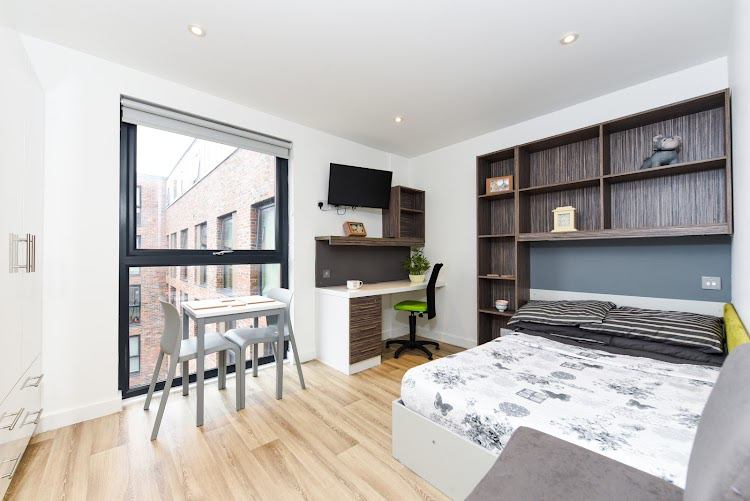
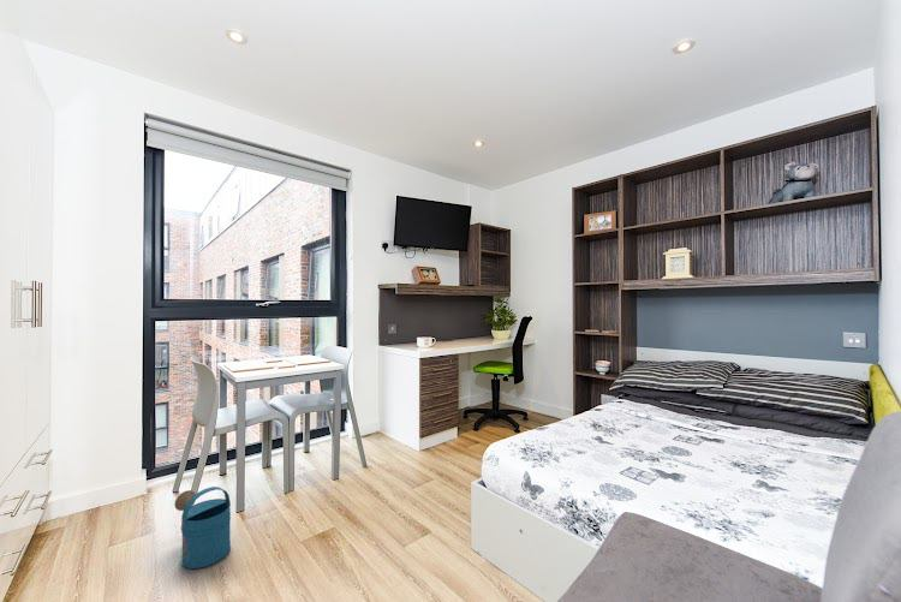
+ watering can [173,485,232,570]
